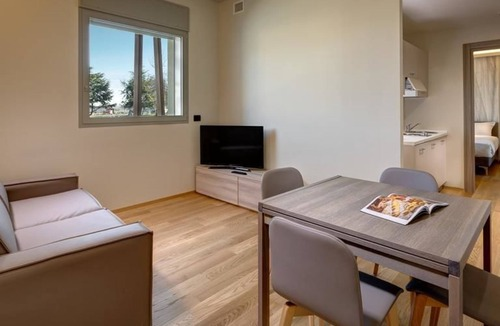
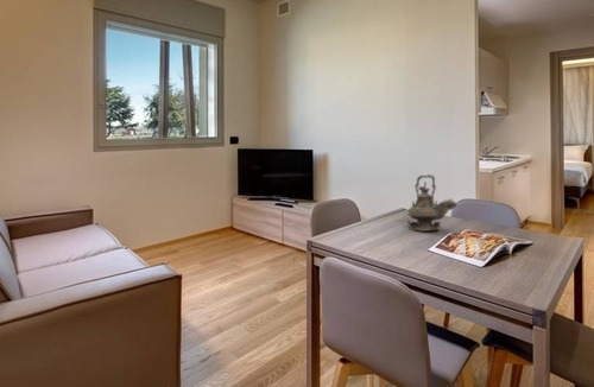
+ teapot [405,173,459,233]
